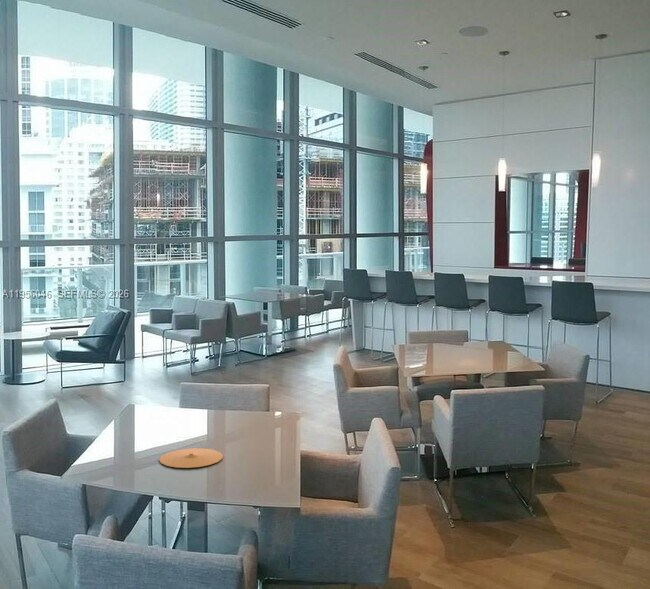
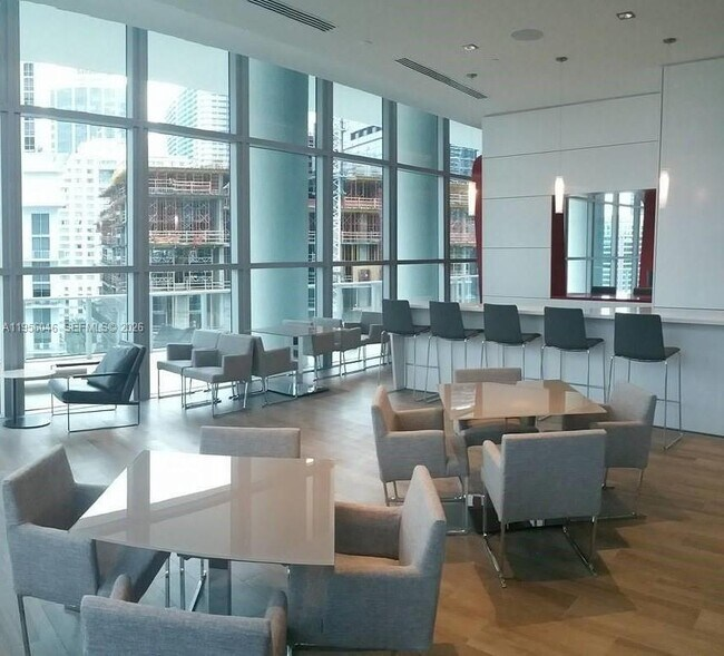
- plate [158,447,224,469]
